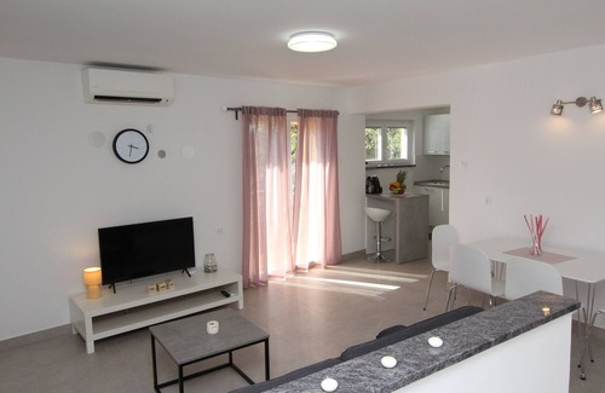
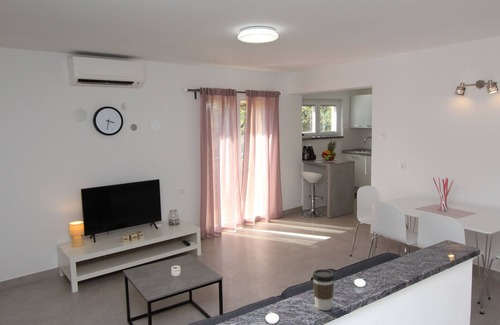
+ coffee cup [311,268,336,311]
